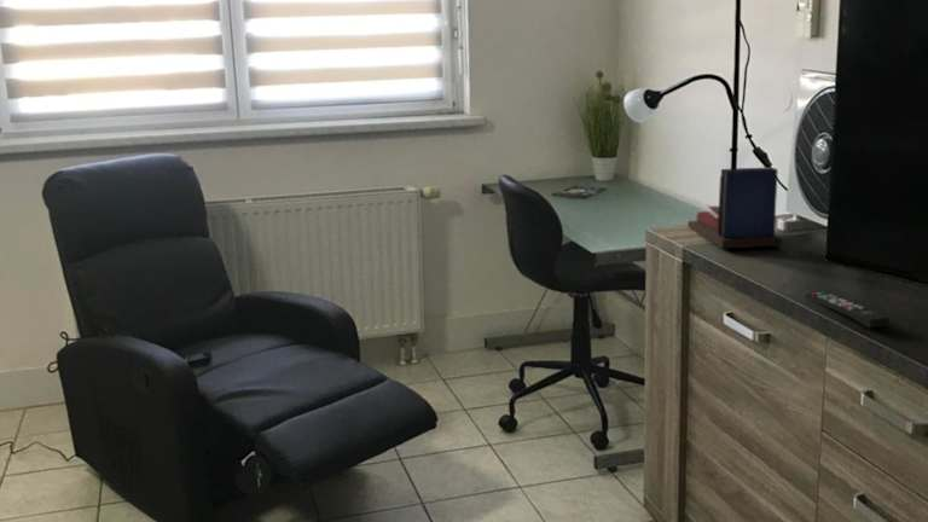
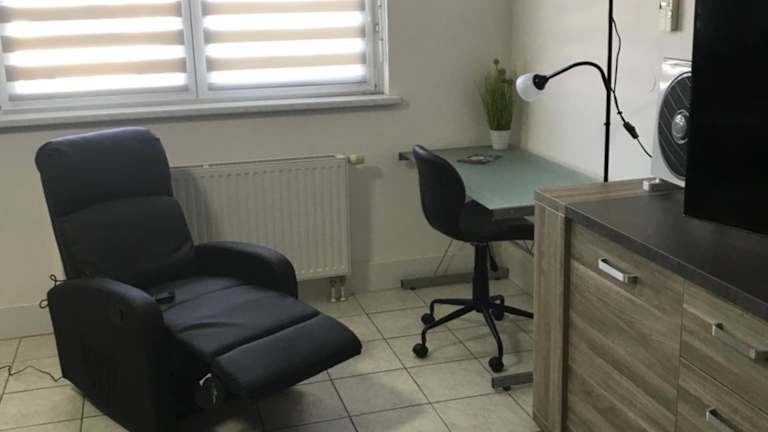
- remote control [805,291,891,329]
- book [686,166,784,249]
